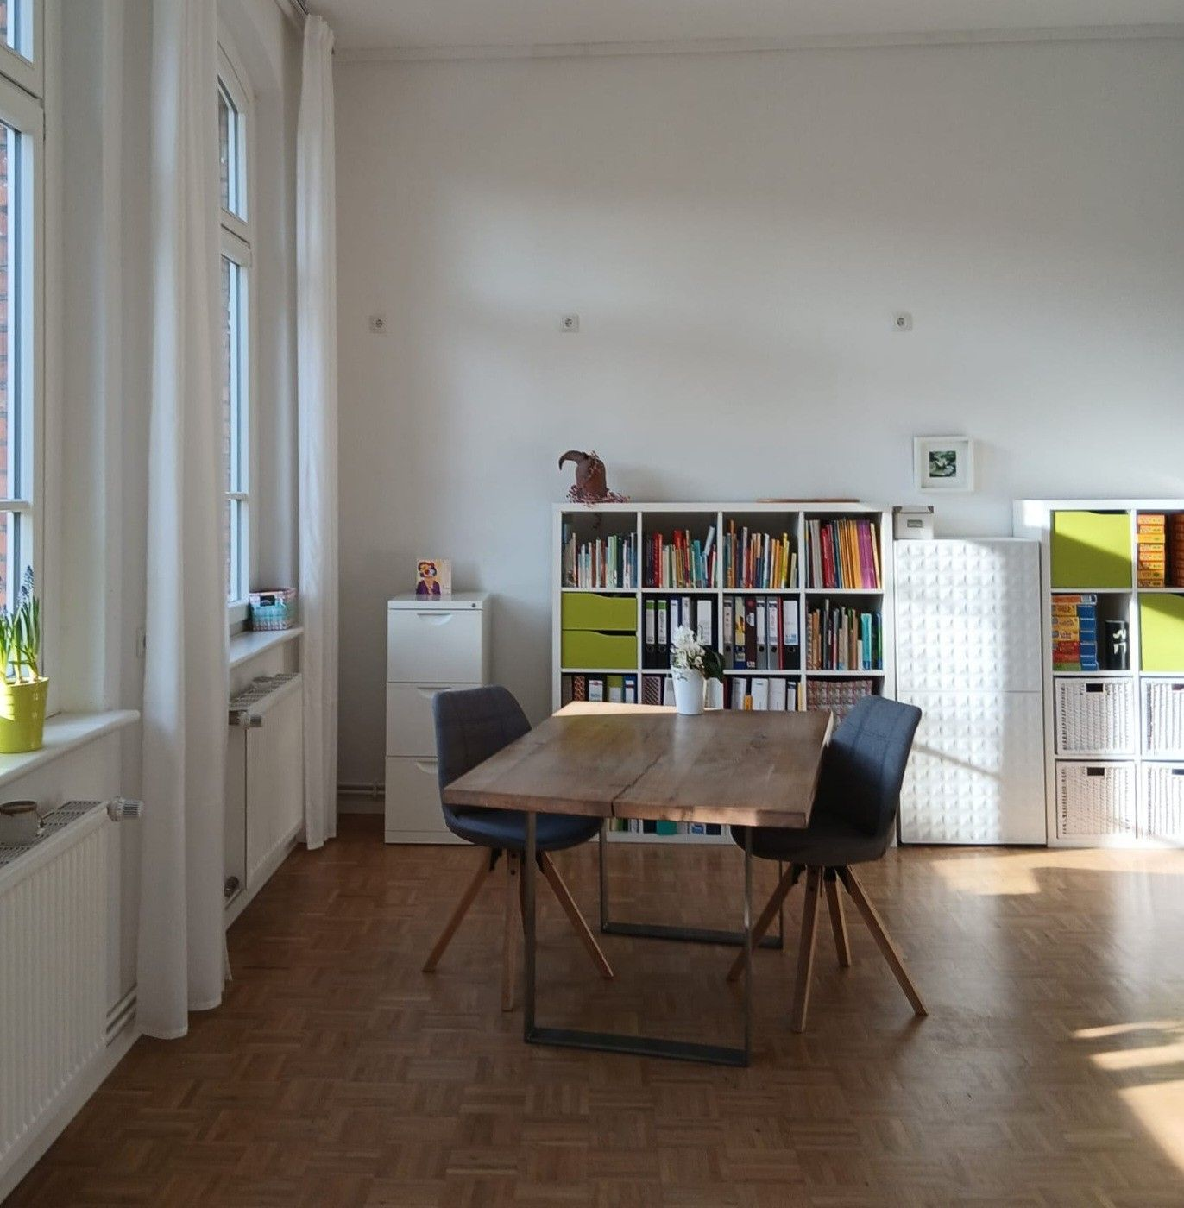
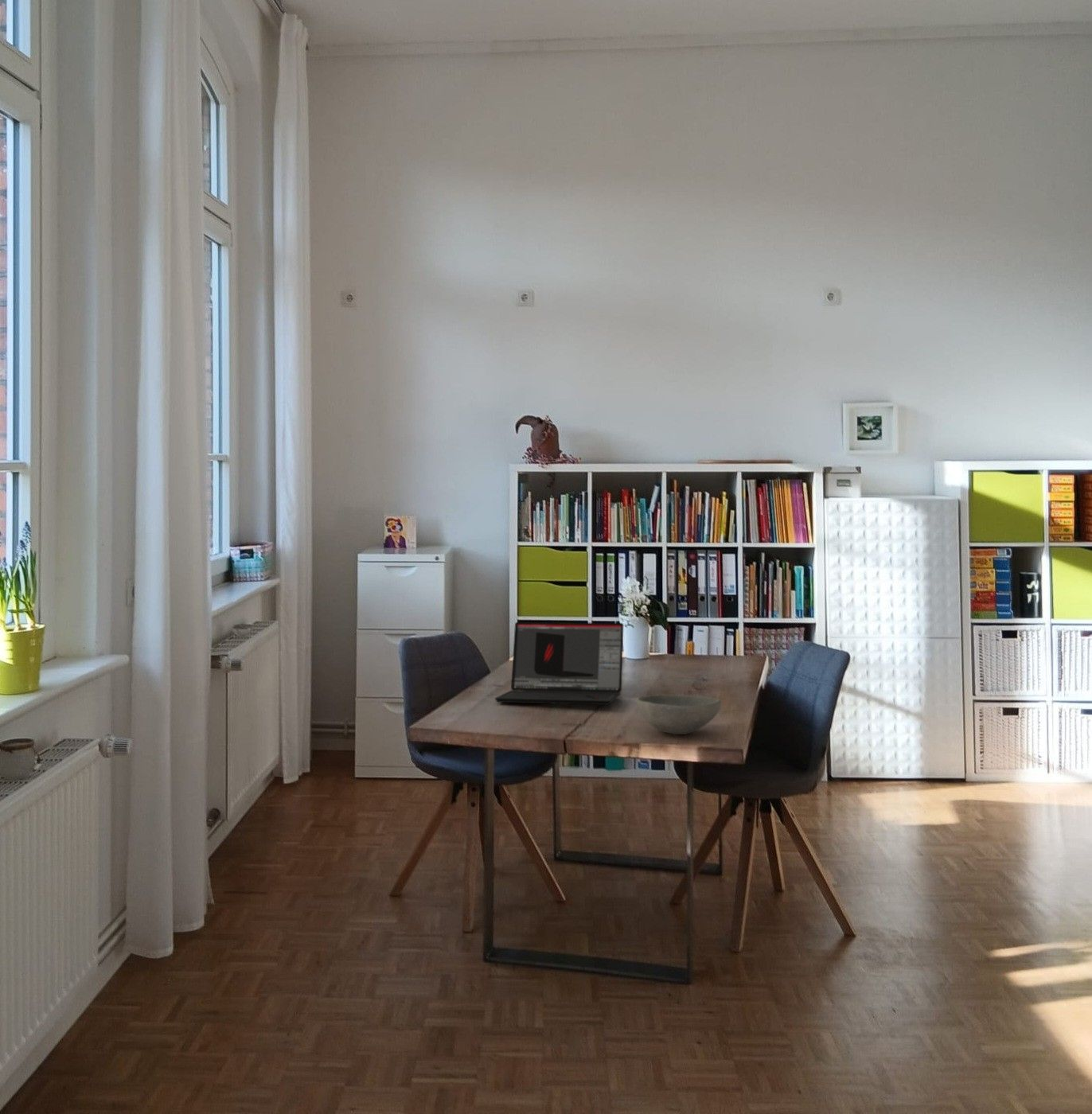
+ laptop [494,621,624,706]
+ bowl [636,694,722,735]
